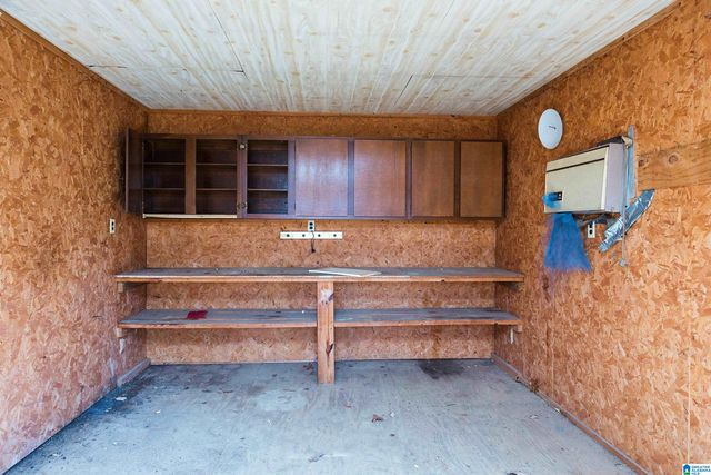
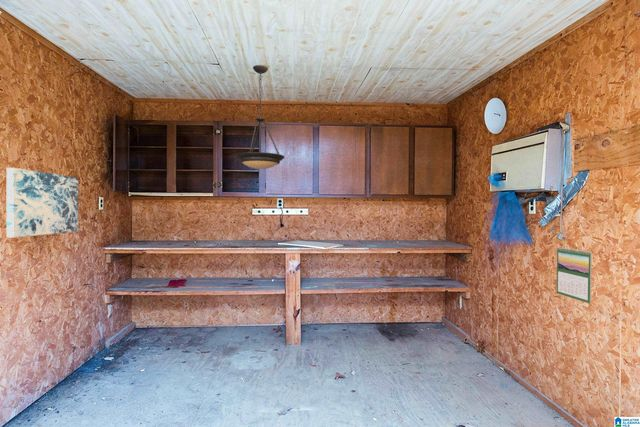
+ calendar [556,246,593,305]
+ light fixture [234,64,285,170]
+ wall art [5,167,79,238]
